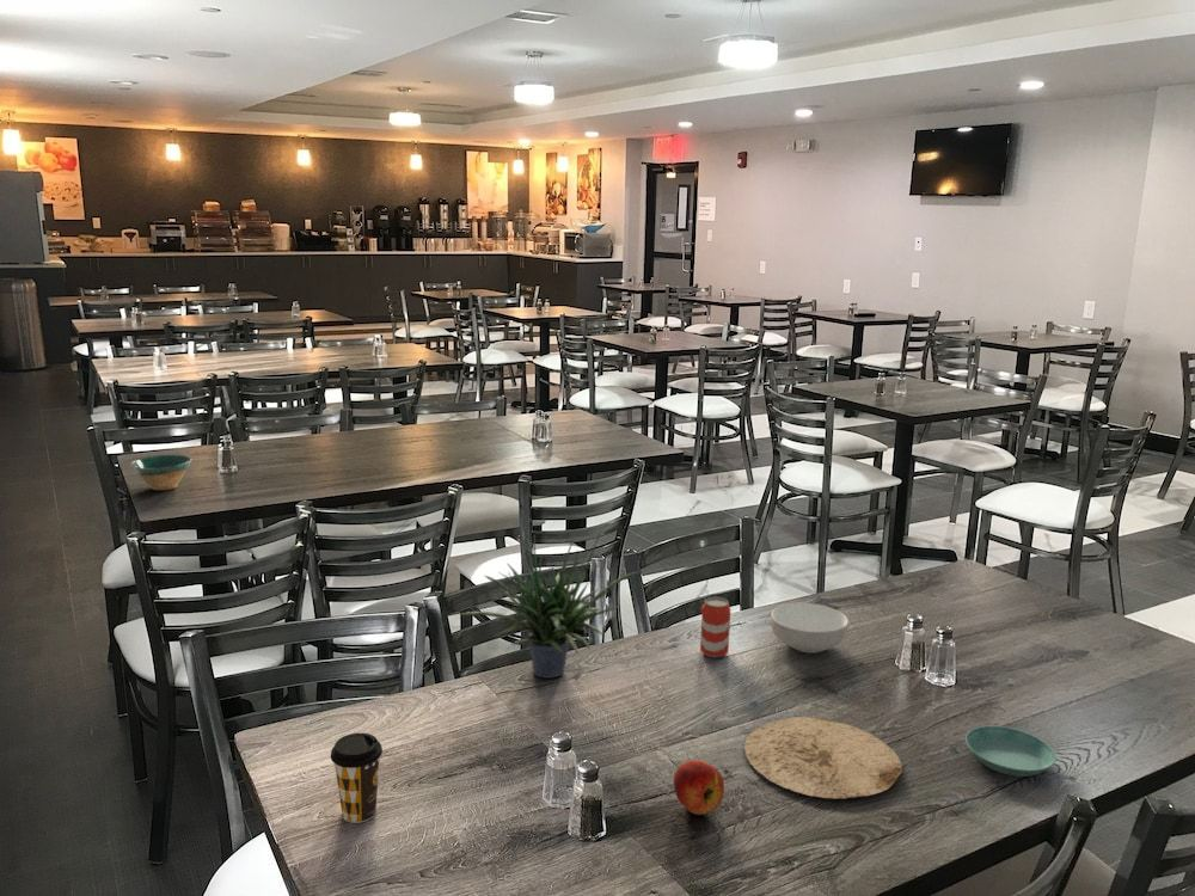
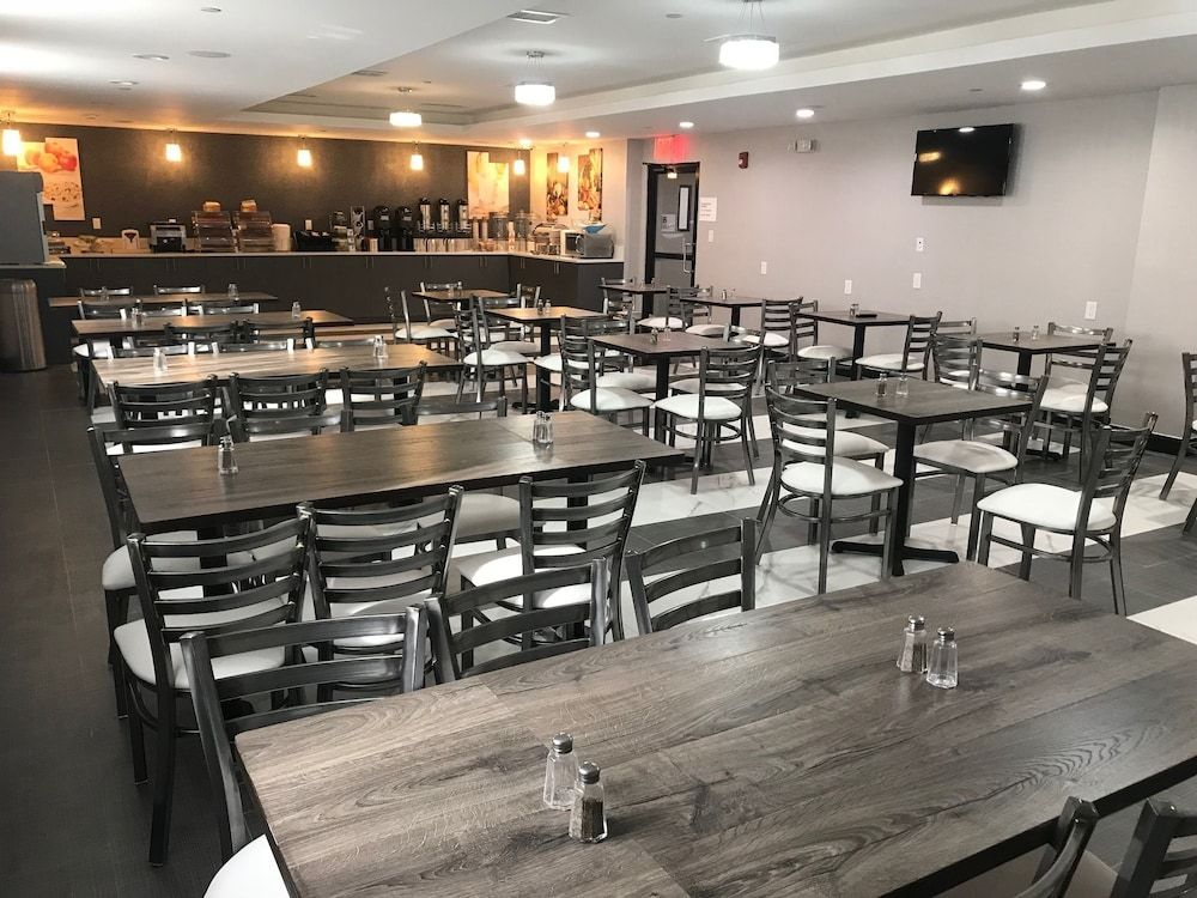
- beverage can [699,596,731,658]
- plate [743,716,903,799]
- cereal bowl [770,602,850,653]
- bowl [130,454,194,491]
- potted plant [459,522,638,680]
- saucer [964,725,1058,778]
- apple [673,759,725,816]
- coffee cup [330,732,384,824]
